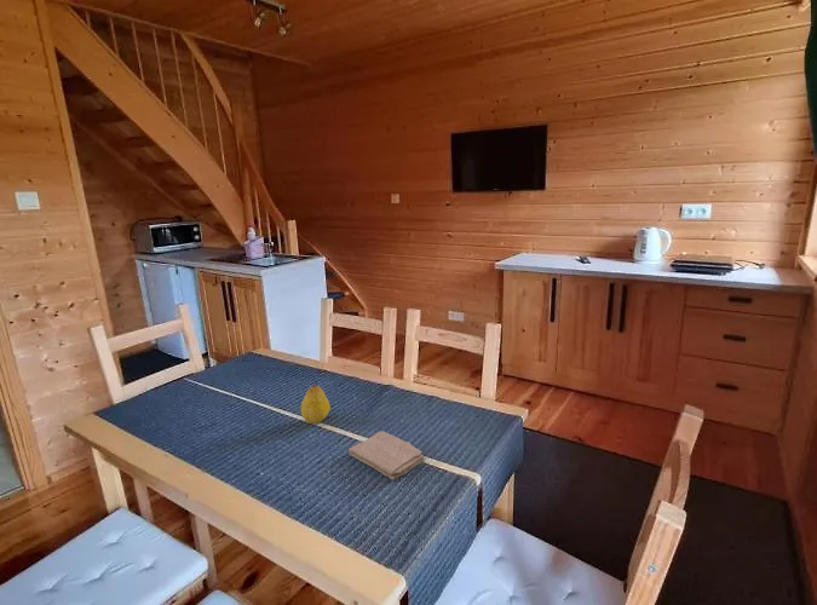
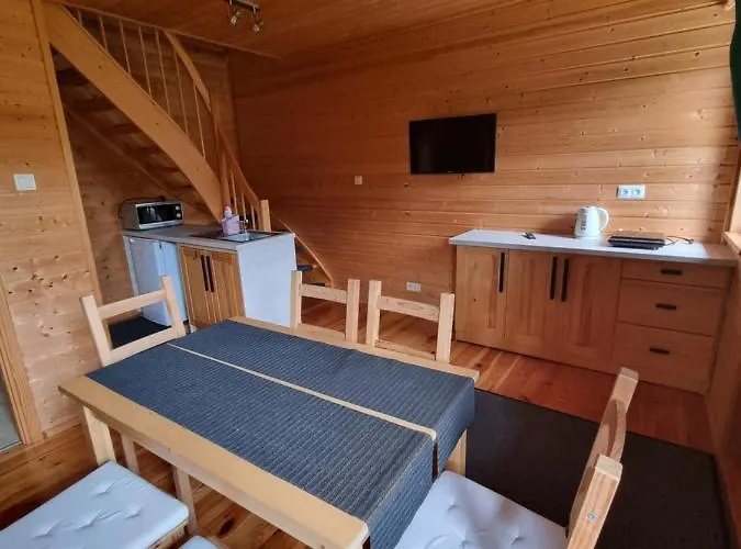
- washcloth [347,430,426,482]
- fruit [300,382,332,425]
